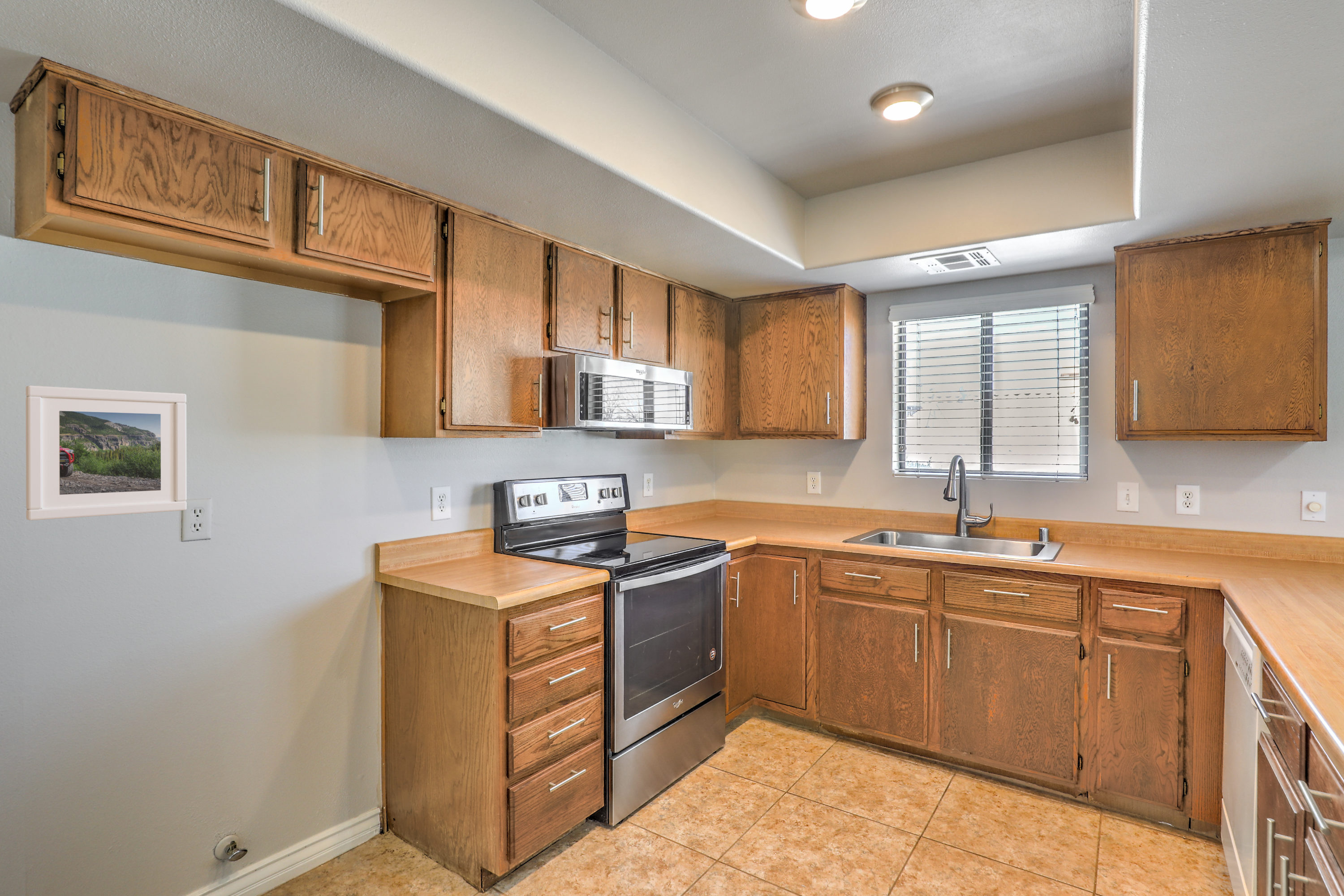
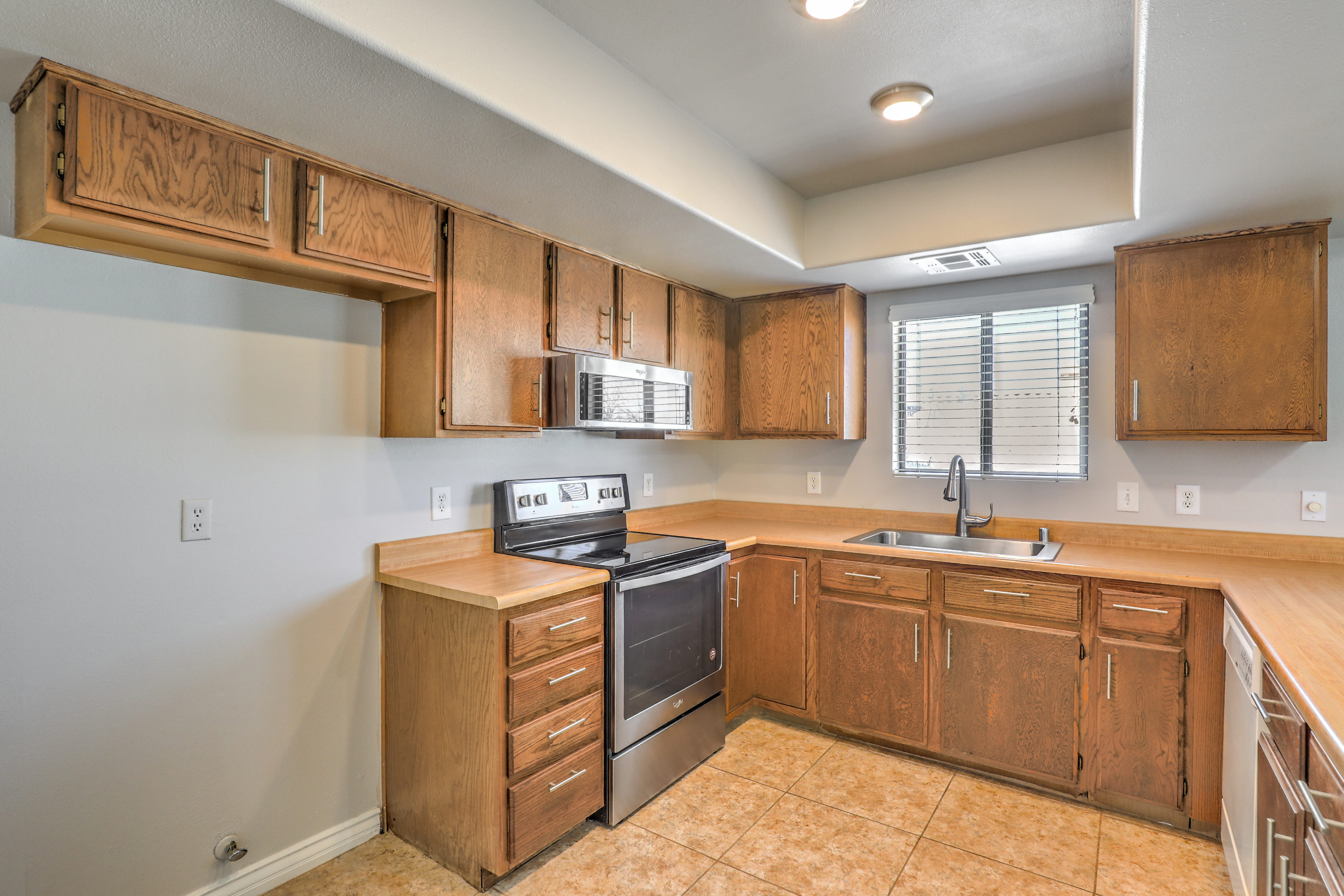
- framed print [26,385,187,521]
